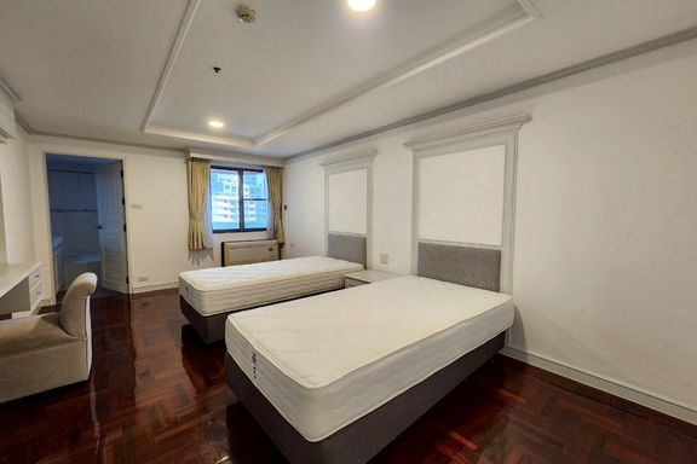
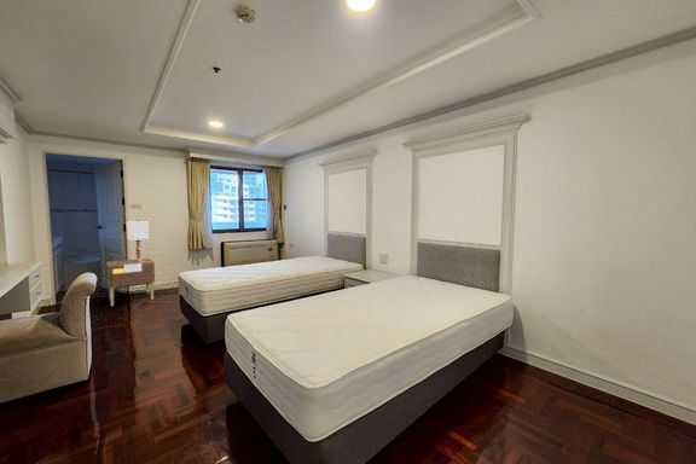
+ lamp [126,219,150,263]
+ nightstand [105,257,156,307]
